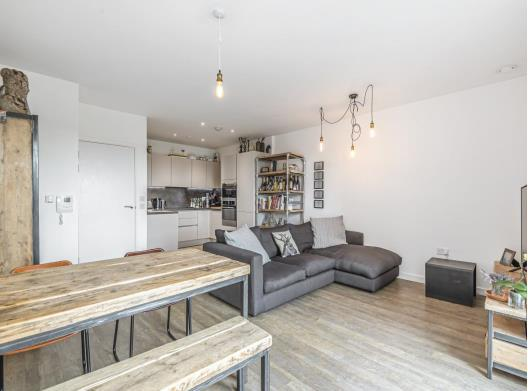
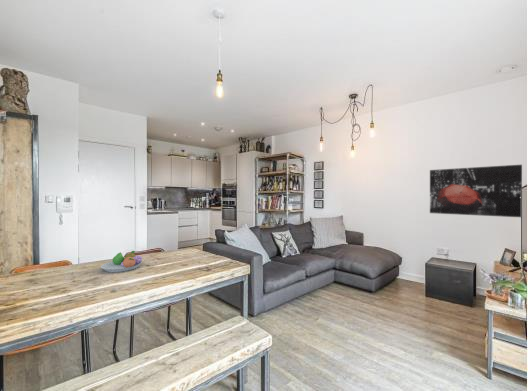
+ wall art [429,164,523,218]
+ fruit bowl [100,250,143,273]
